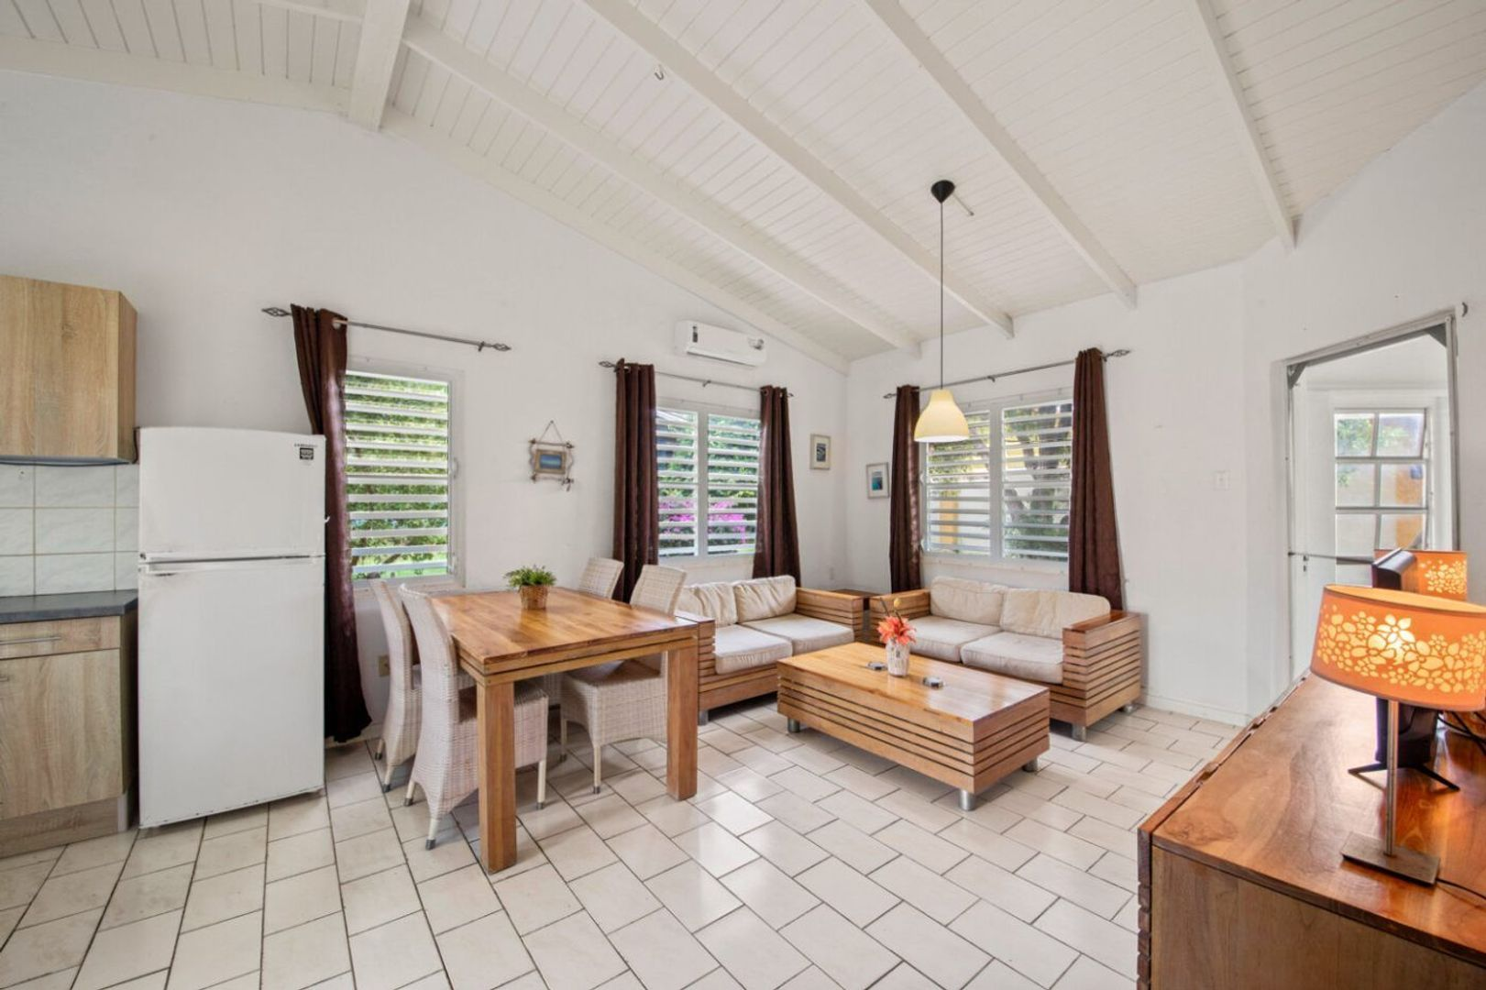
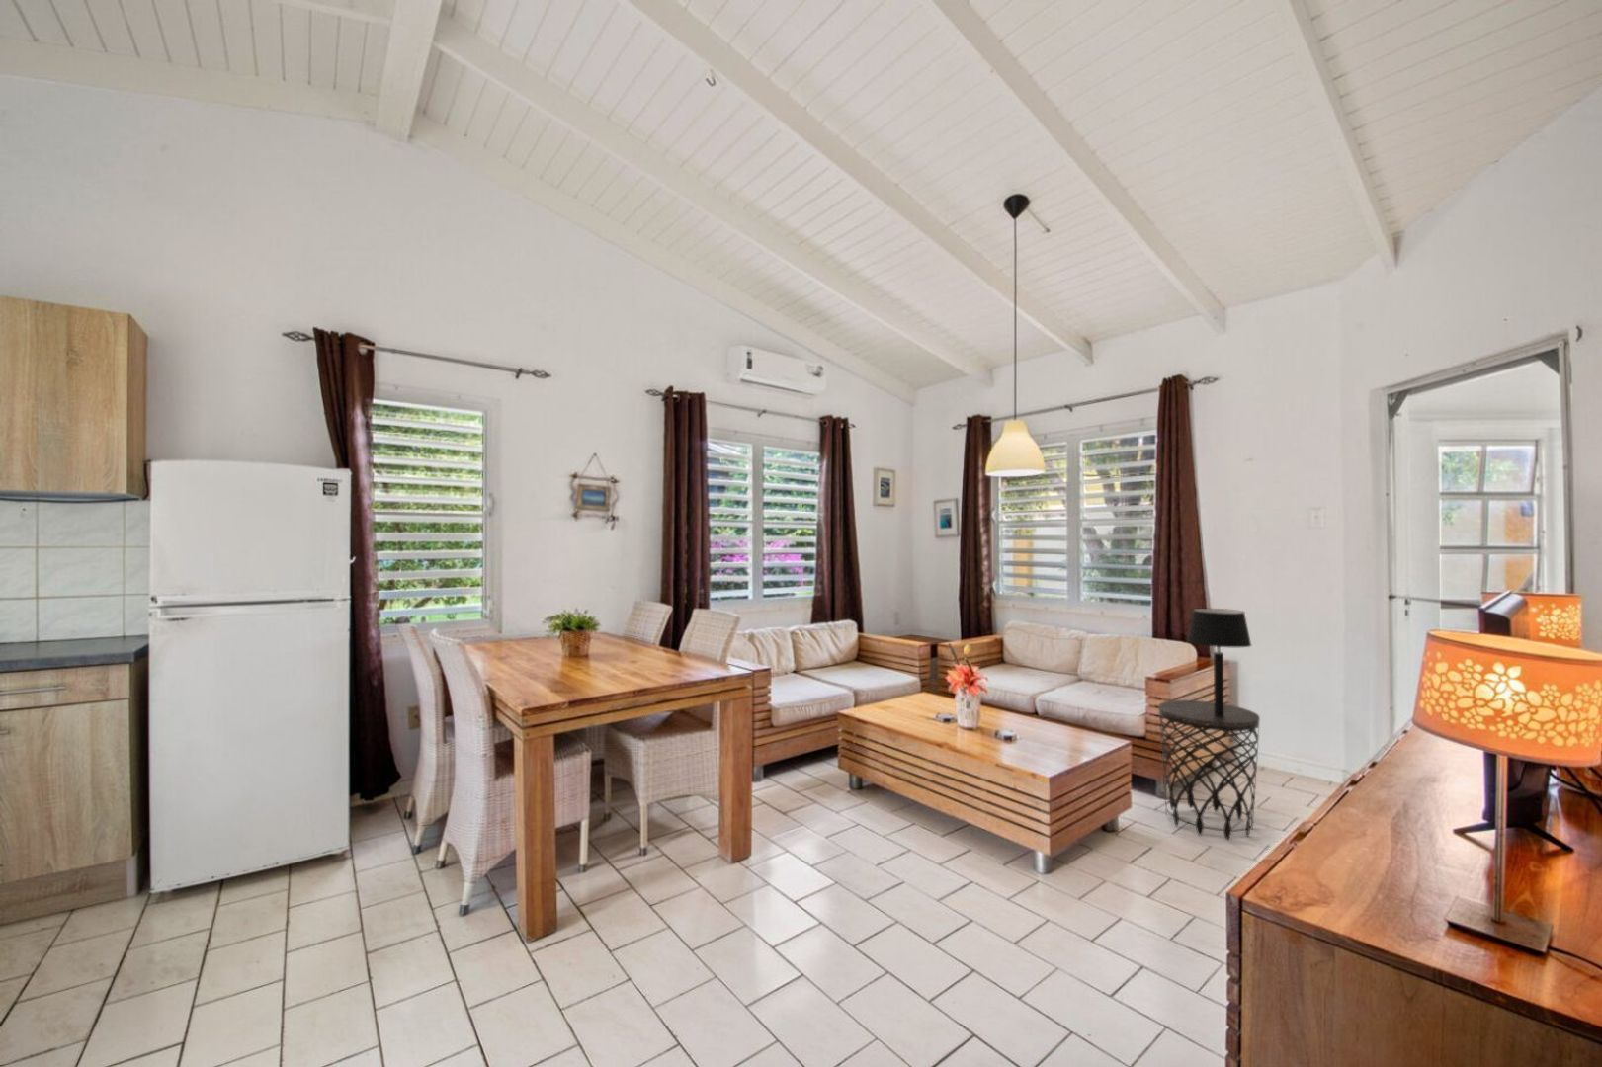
+ side table [1158,699,1261,840]
+ table lamp [1186,607,1252,716]
